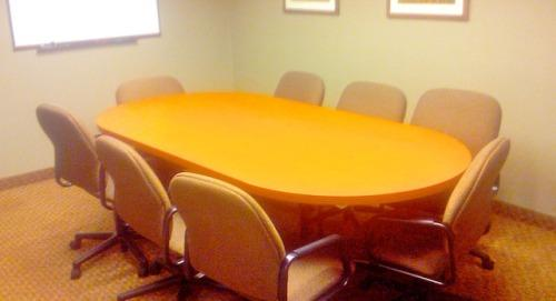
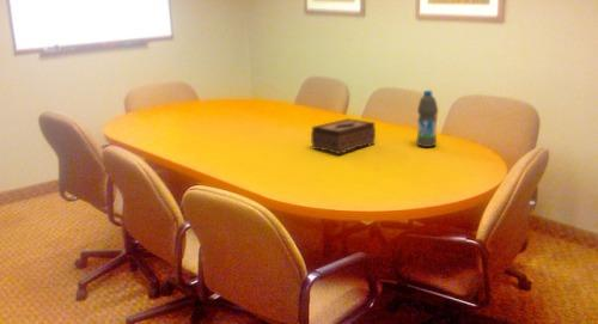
+ water bottle [415,90,439,148]
+ tissue box [310,117,377,155]
